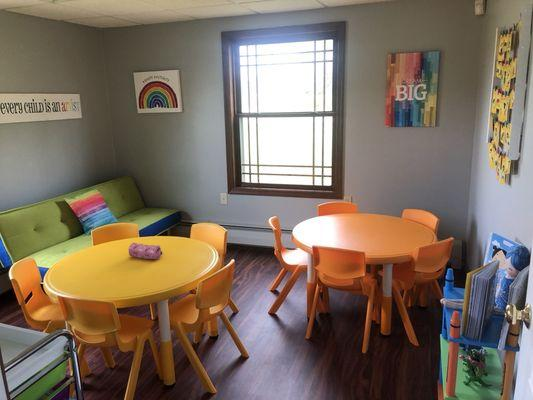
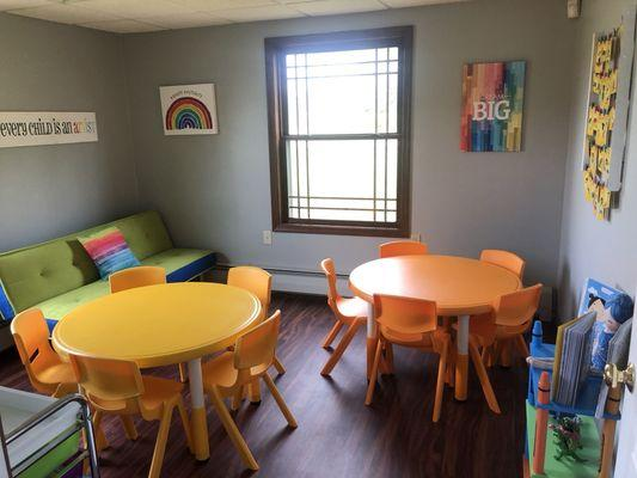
- pencil case [128,242,163,260]
